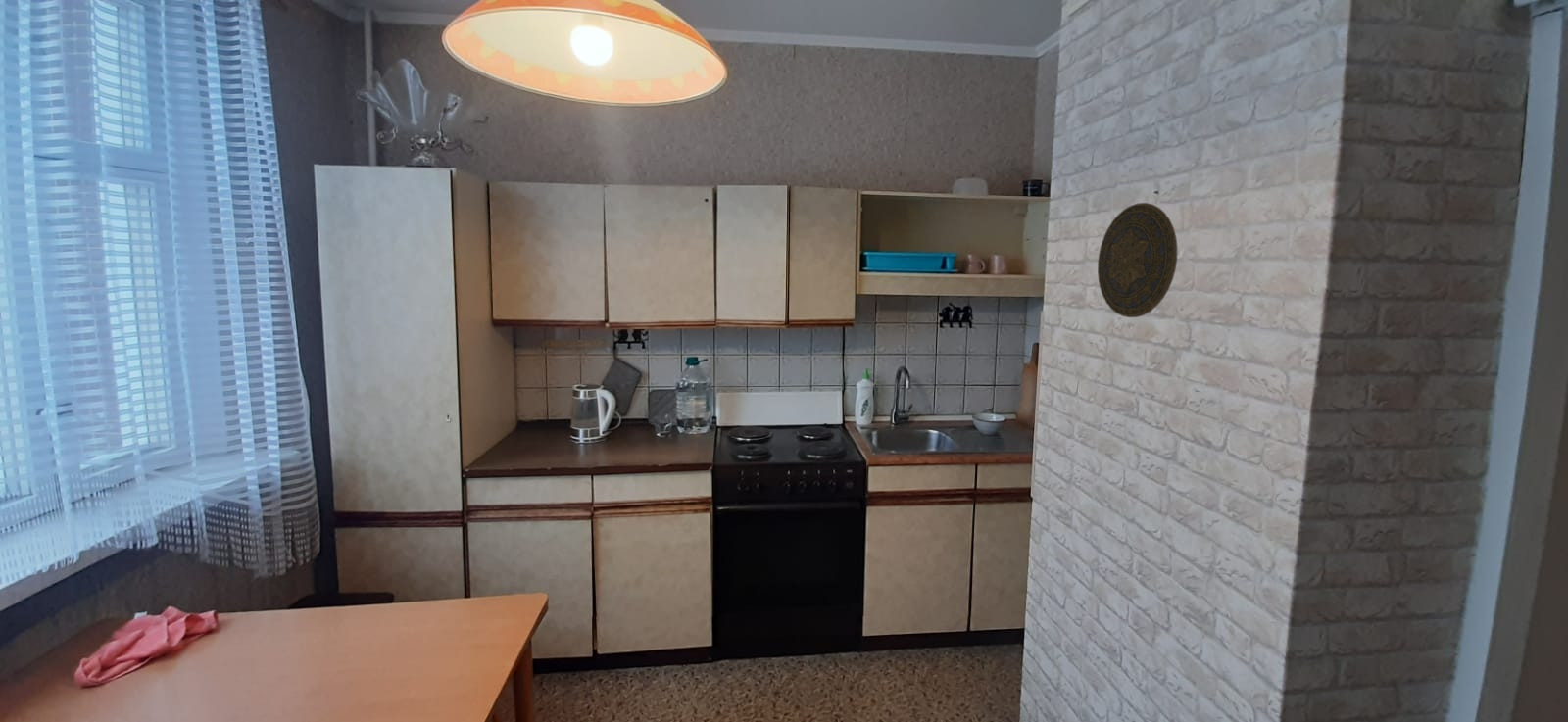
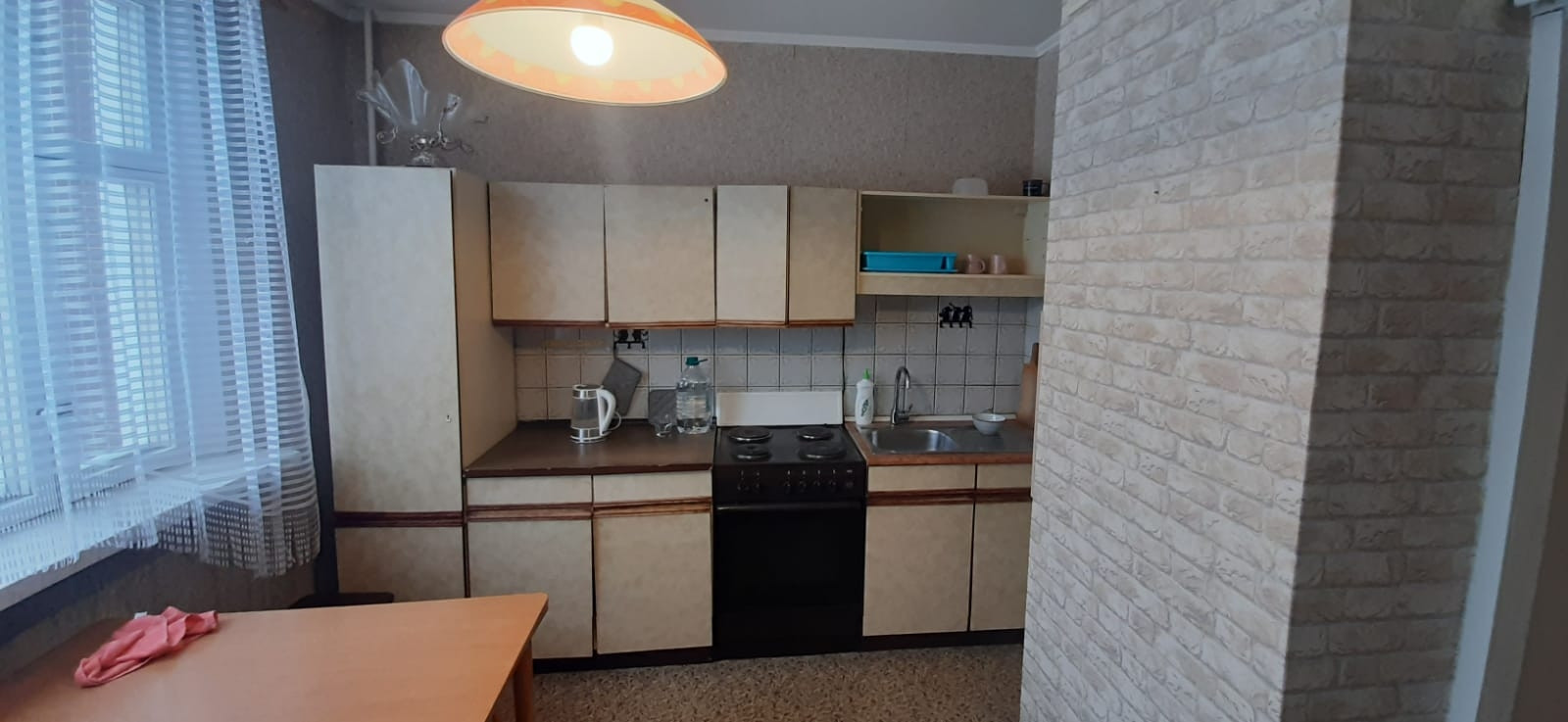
- decorative plate [1097,202,1178,318]
